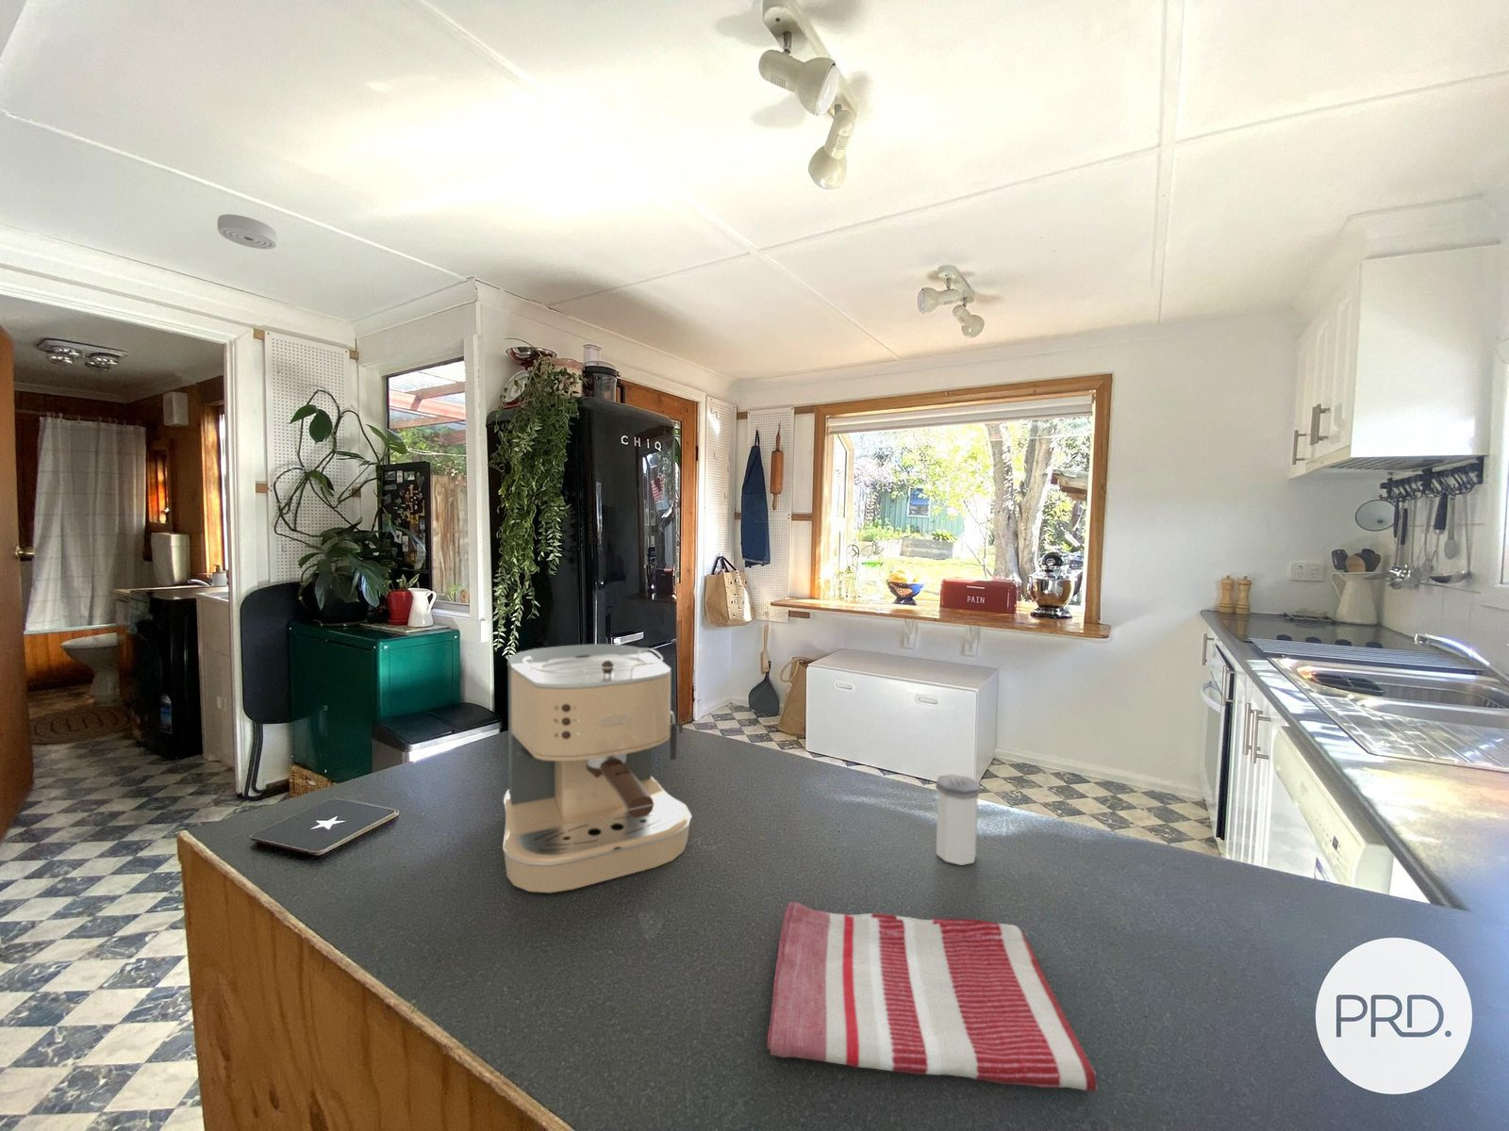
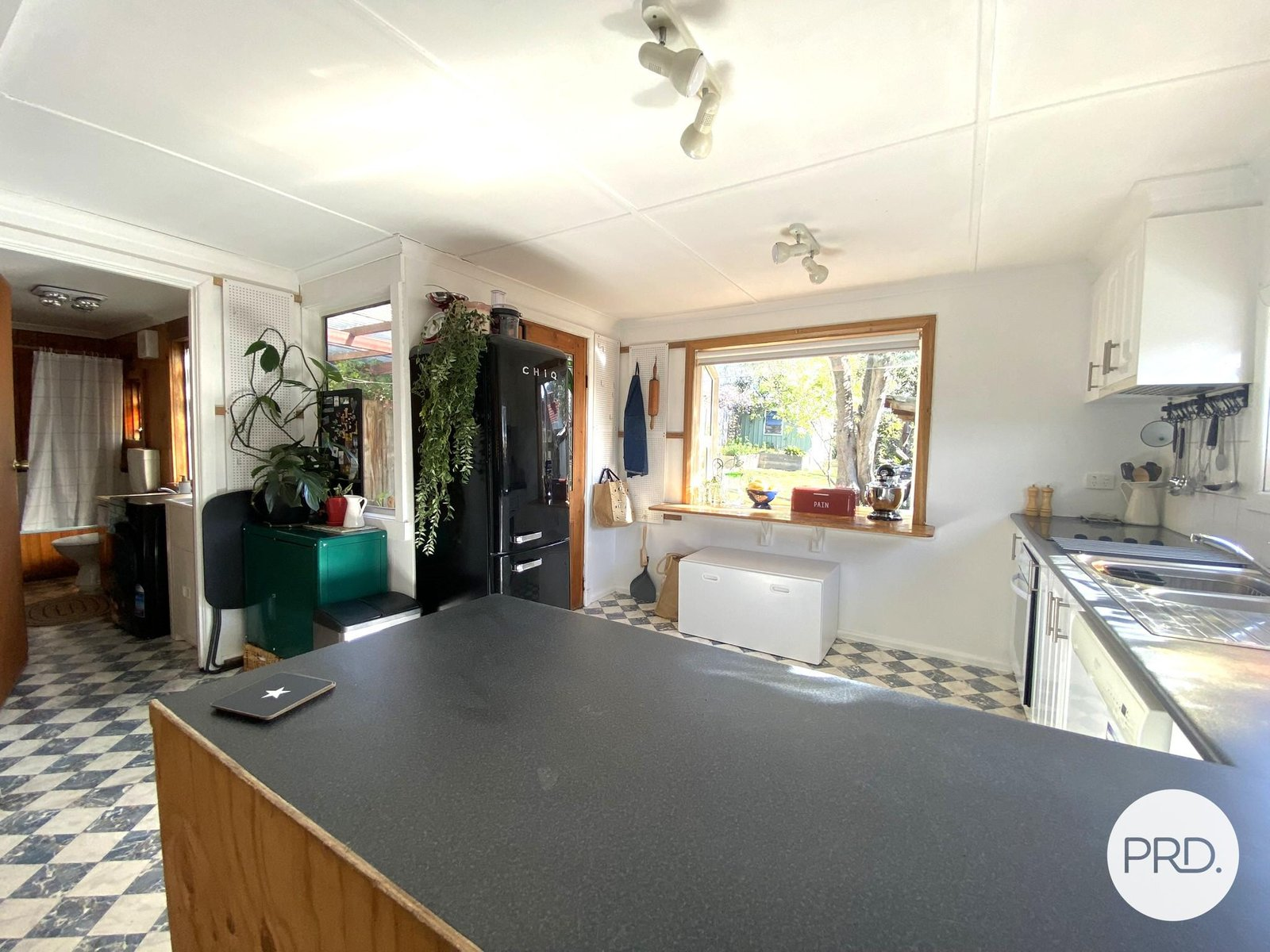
- smoke detector [217,213,278,249]
- salt shaker [935,773,980,866]
- coffee maker [501,643,693,893]
- dish towel [766,901,1099,1092]
